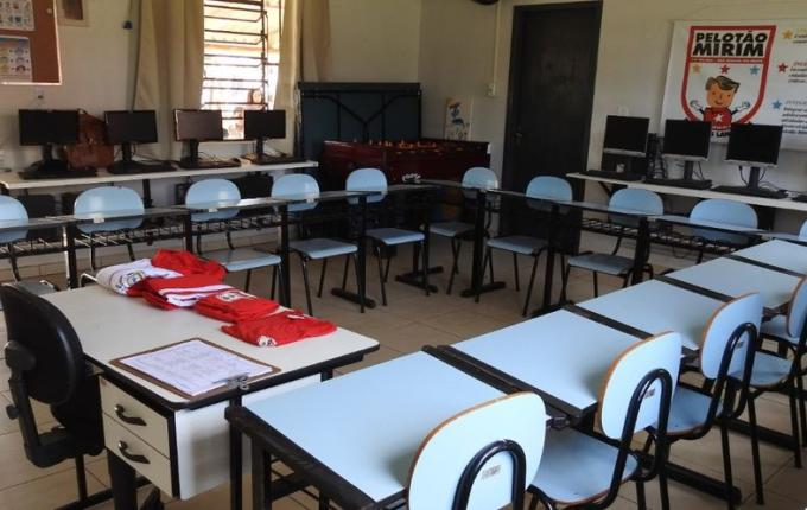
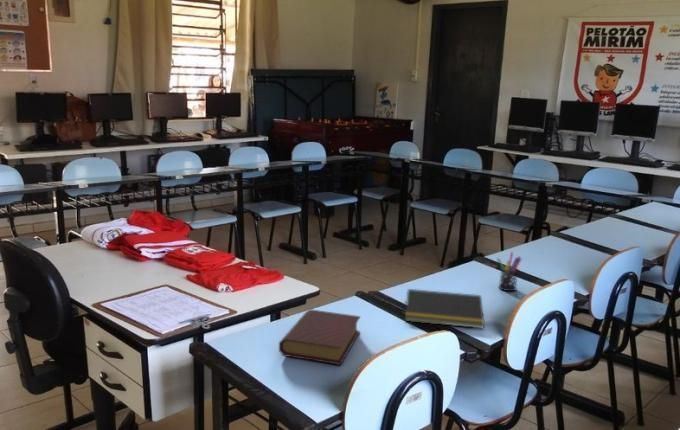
+ notepad [404,288,485,330]
+ pen holder [496,251,523,292]
+ book [278,308,362,366]
